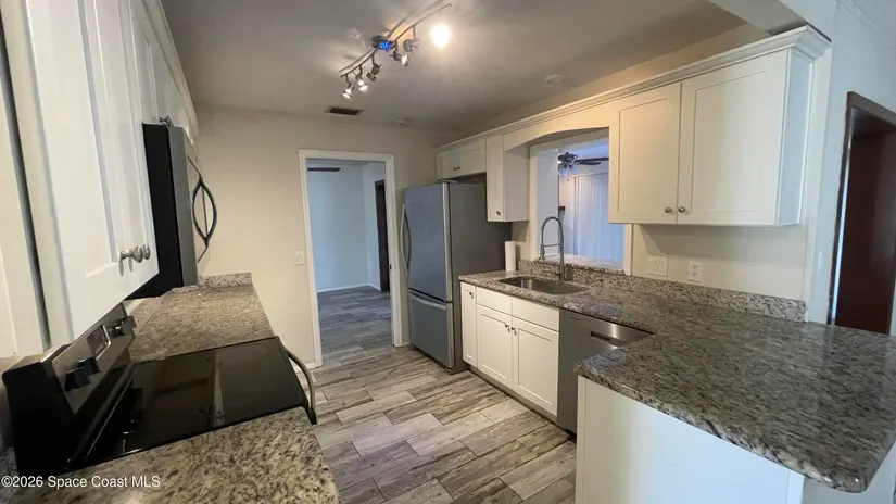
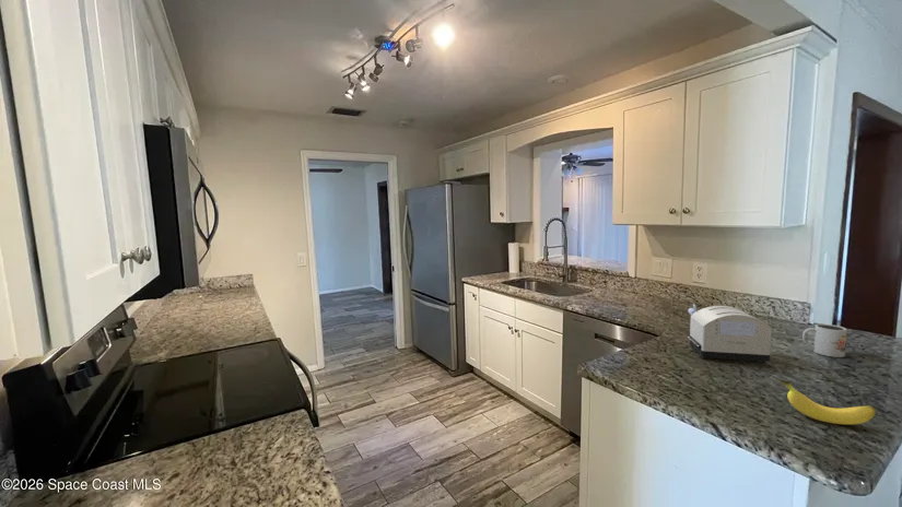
+ mug [801,323,848,358]
+ banana [777,378,877,426]
+ toaster [687,303,773,364]
